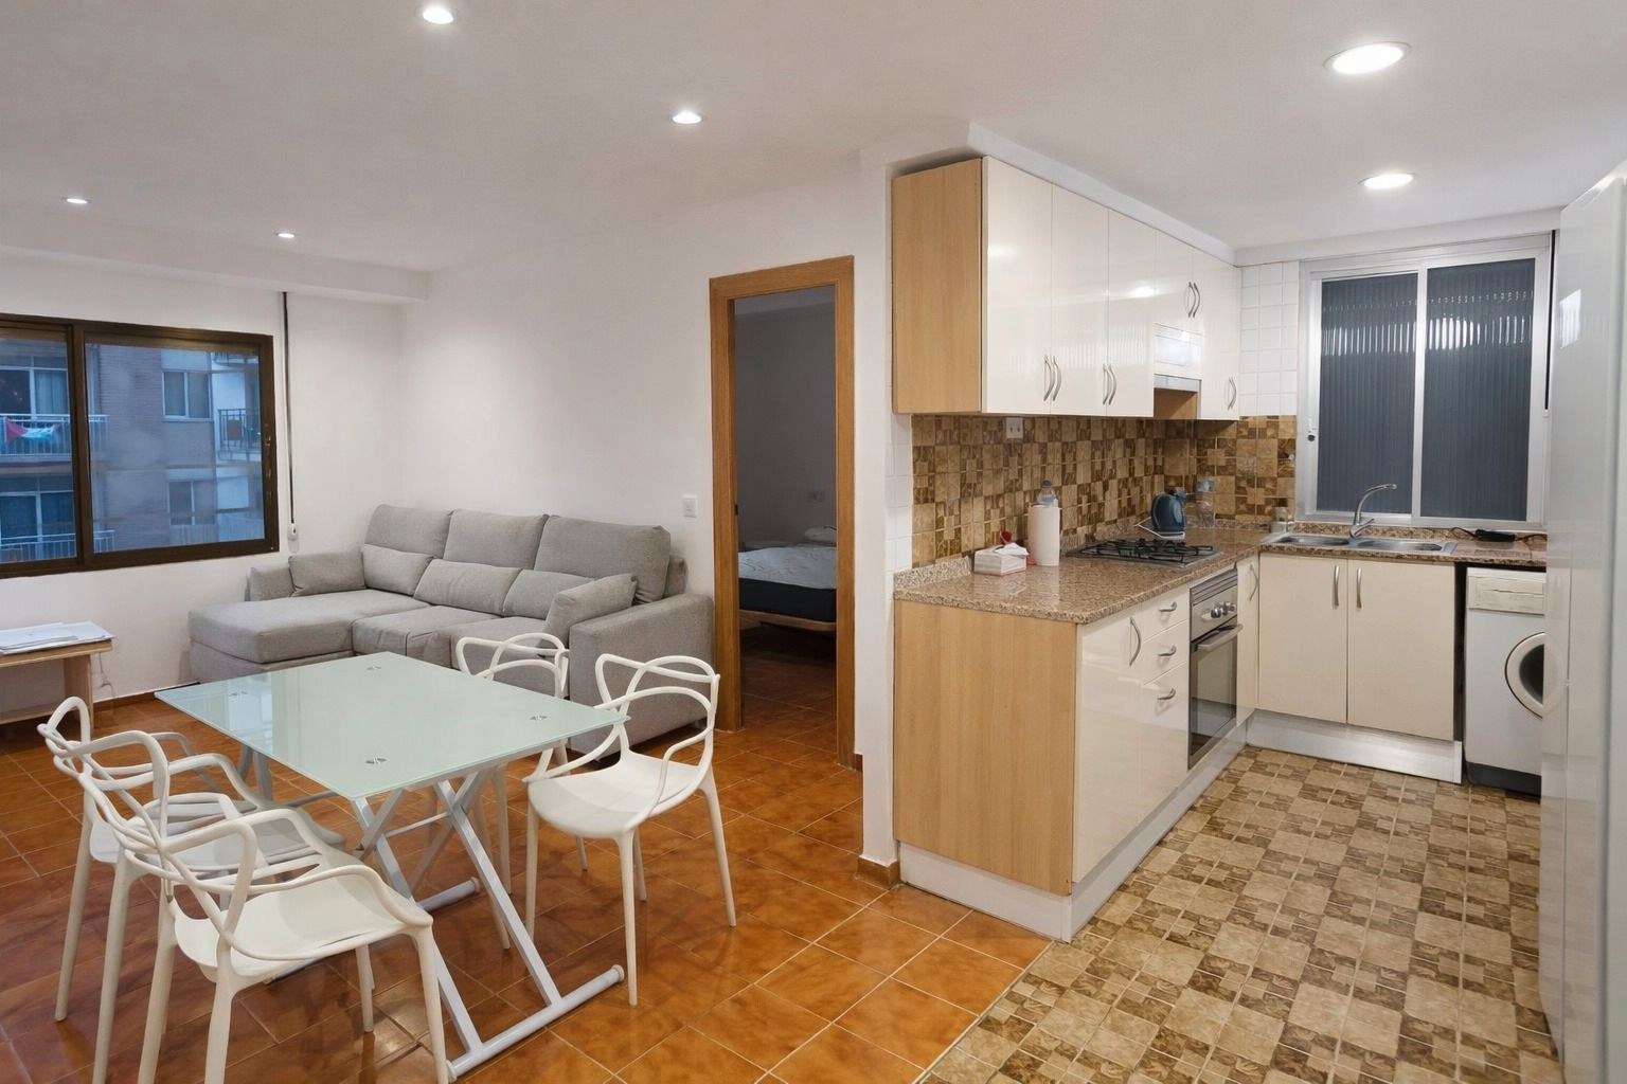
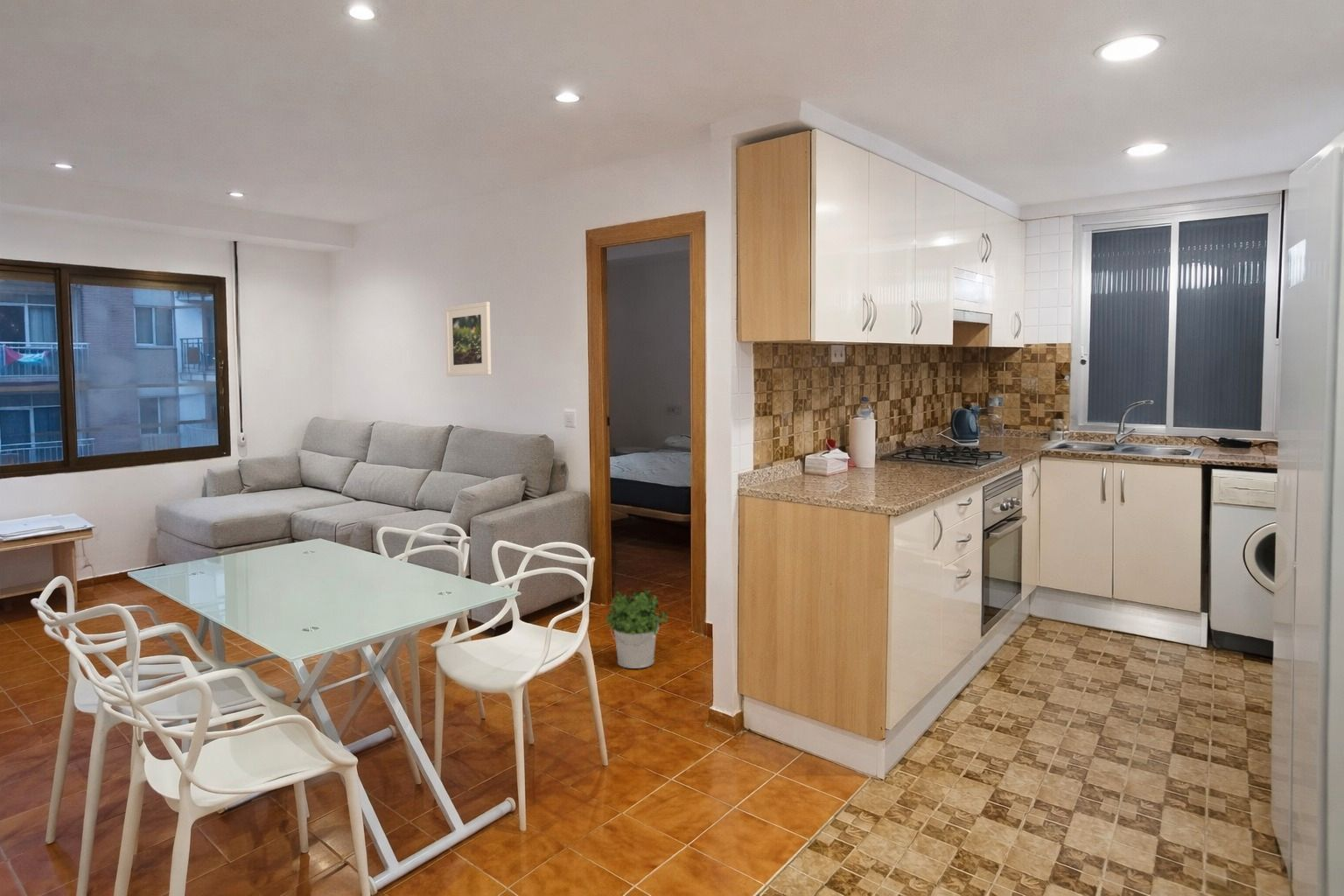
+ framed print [444,301,492,377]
+ potted plant [604,588,671,669]
